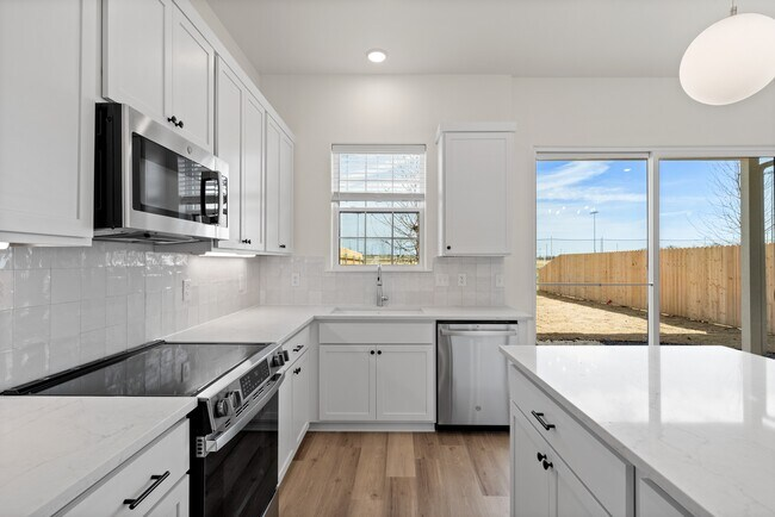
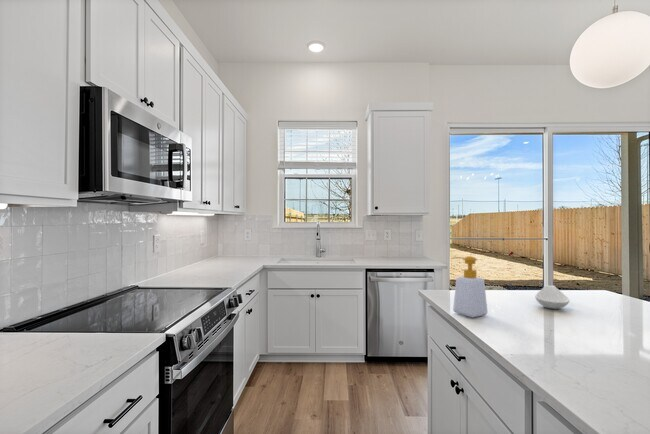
+ spoon rest [534,284,571,310]
+ soap bottle [450,255,489,318]
